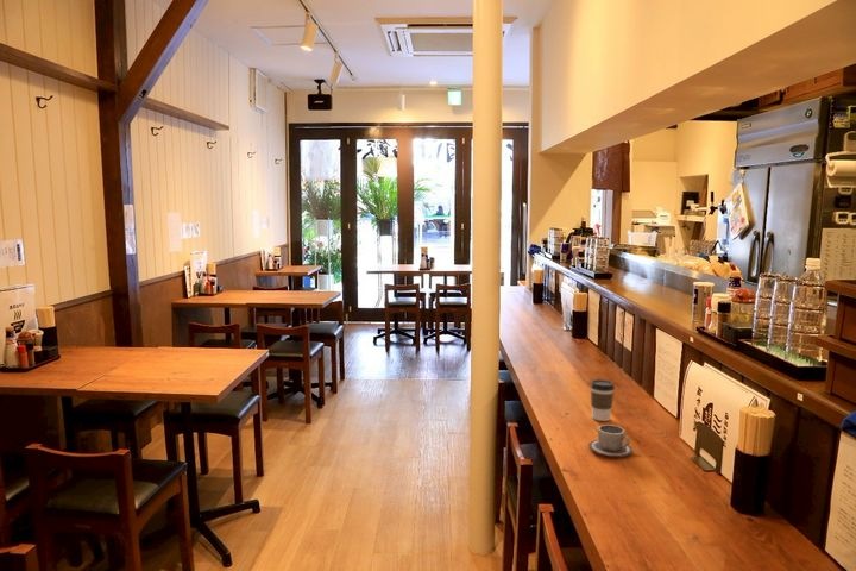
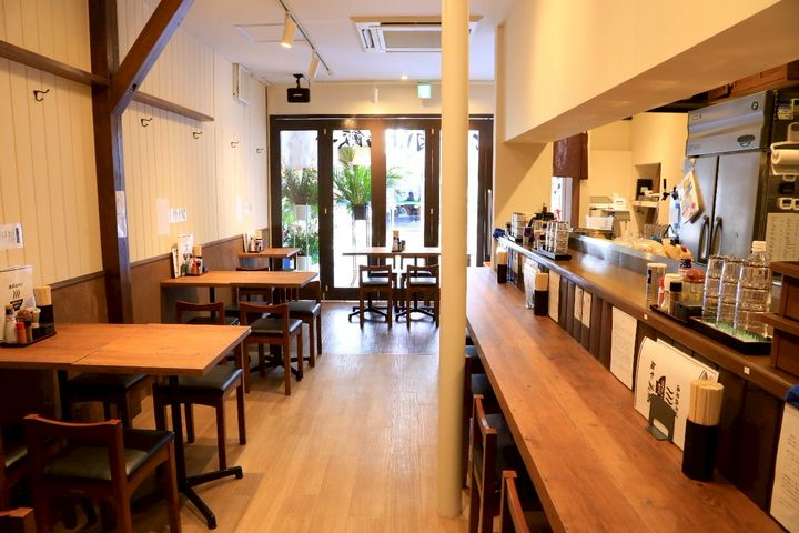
- cup [587,423,634,458]
- coffee cup [590,378,616,422]
